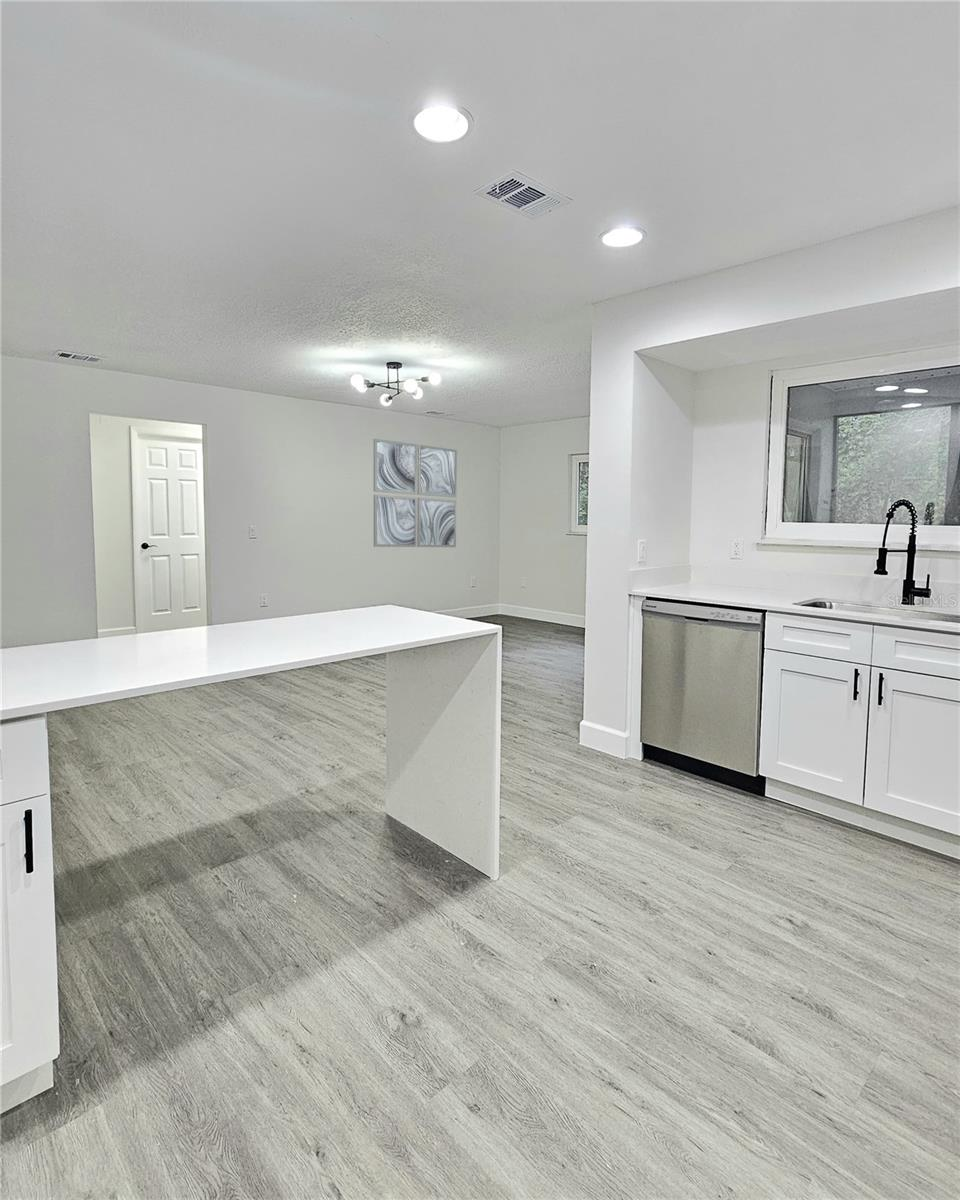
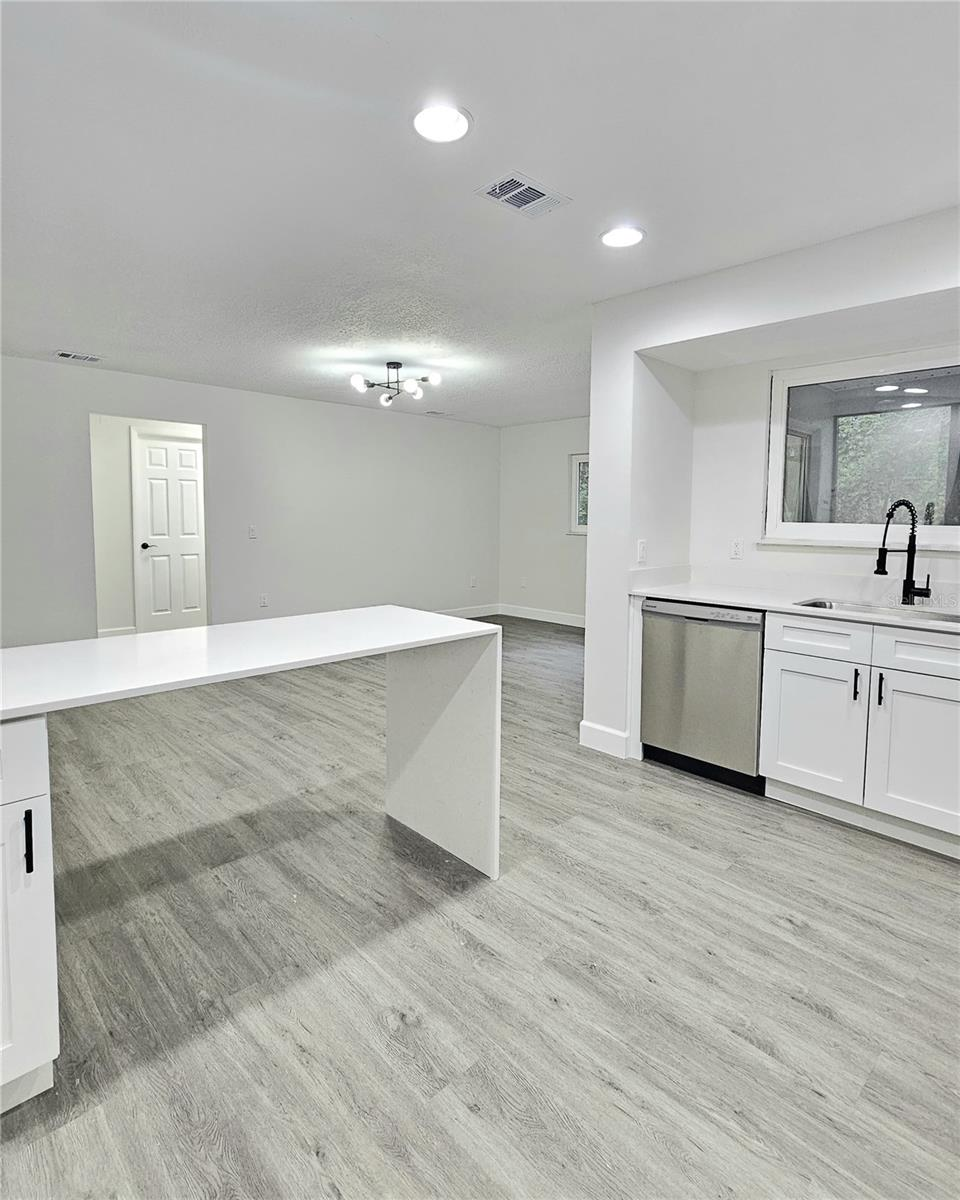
- wall art [373,438,458,548]
